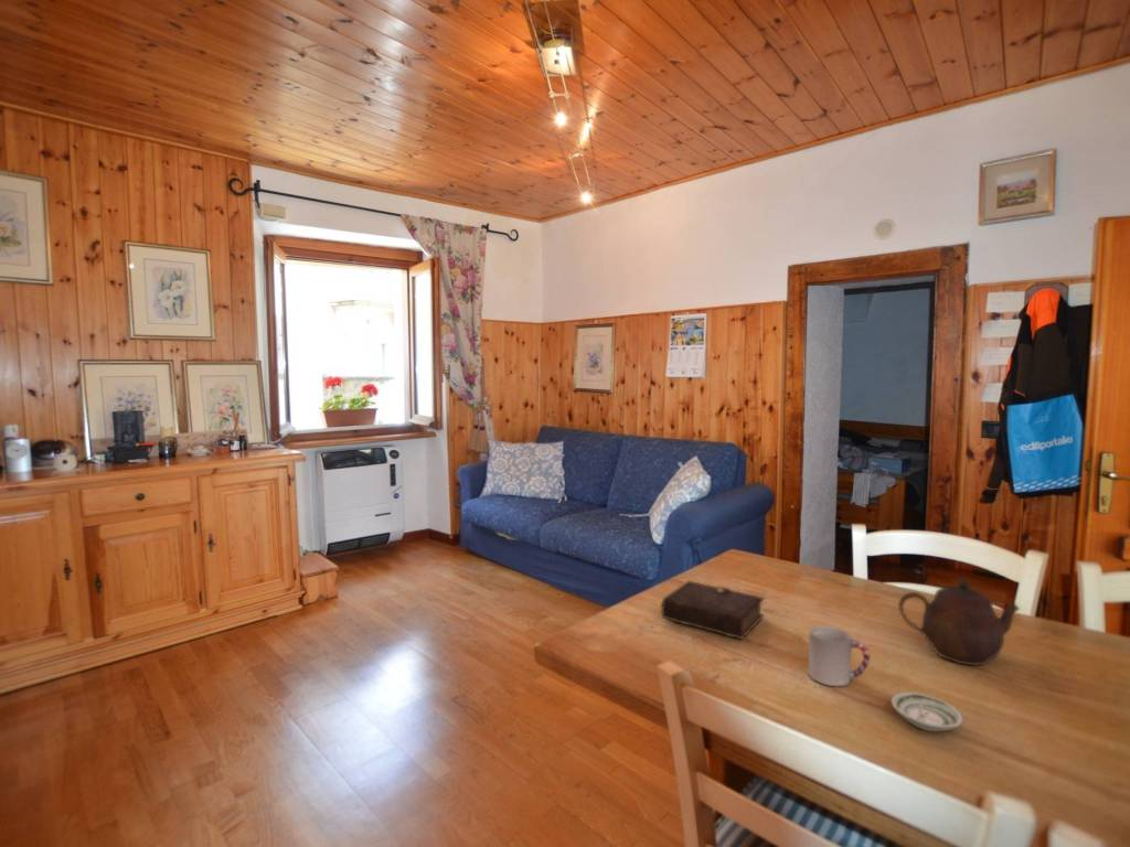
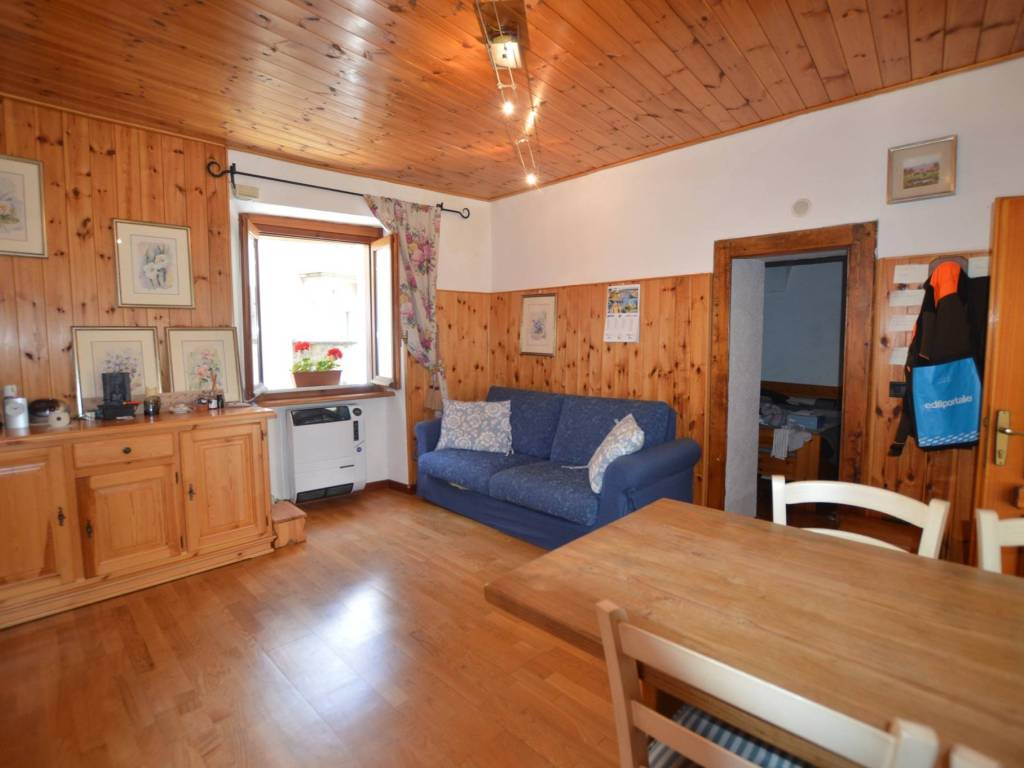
- book [660,580,775,648]
- teapot [897,578,1021,667]
- cup [808,624,871,687]
- saucer [891,691,963,732]
